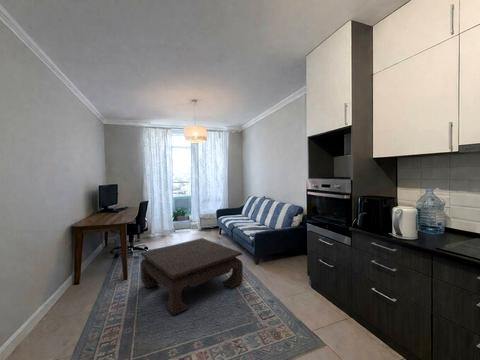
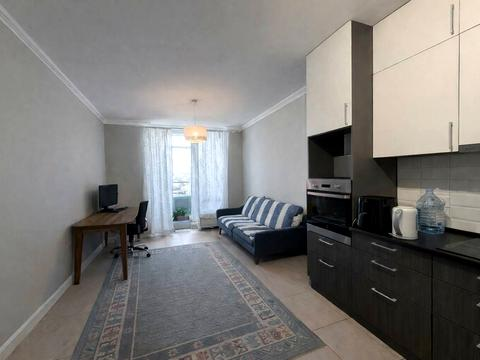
- coffee table [139,237,244,316]
